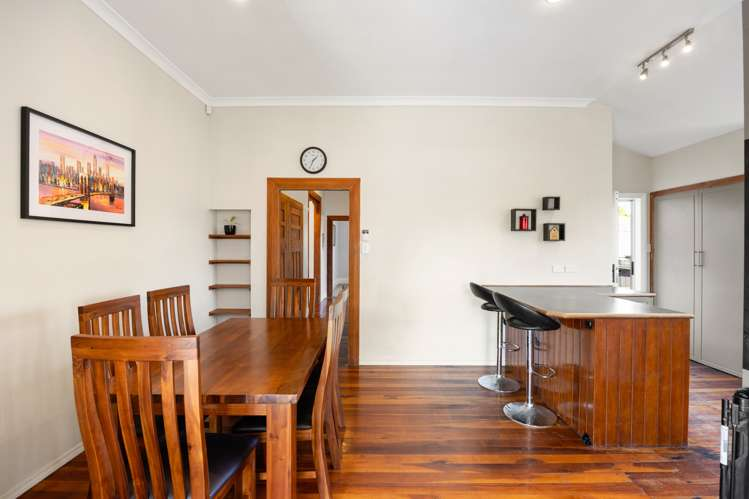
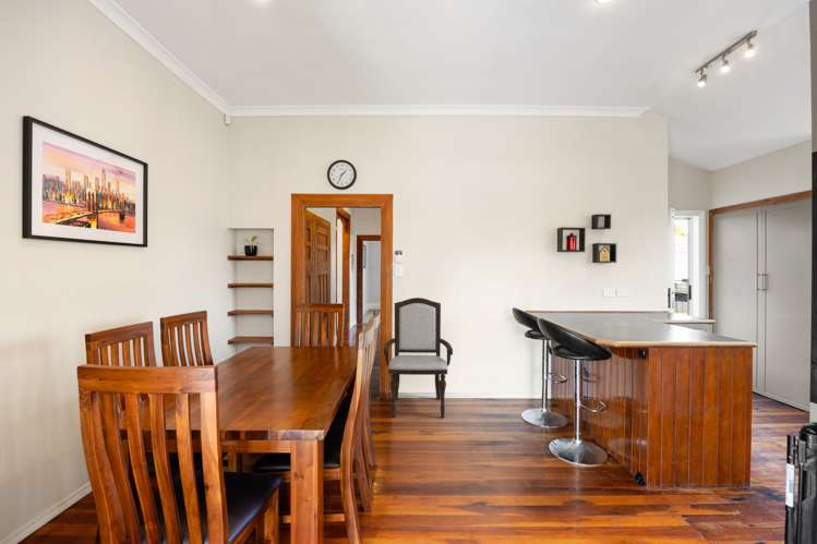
+ armchair [383,297,454,419]
